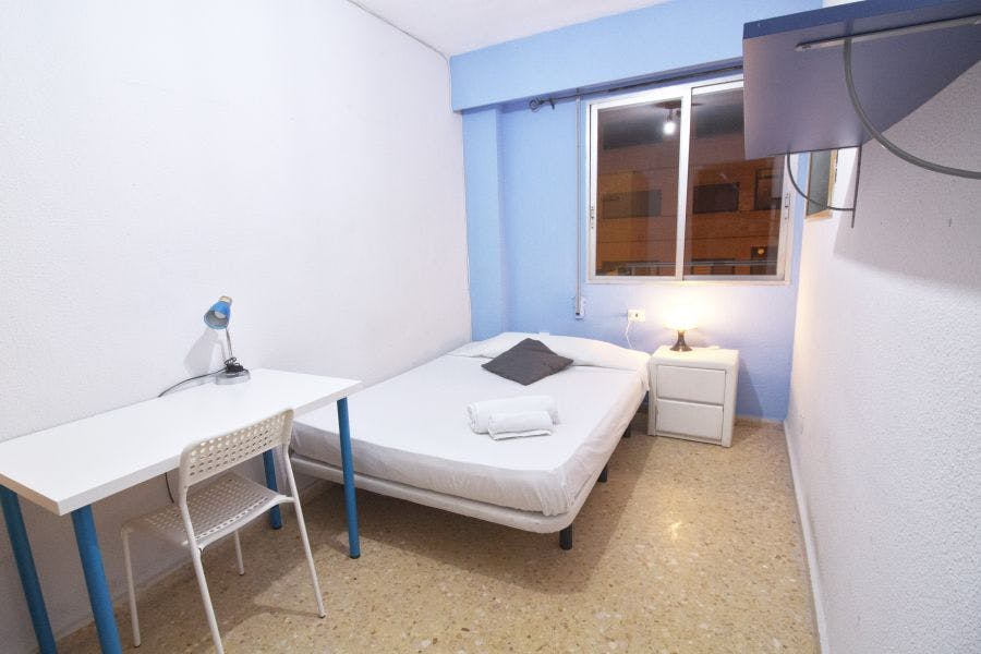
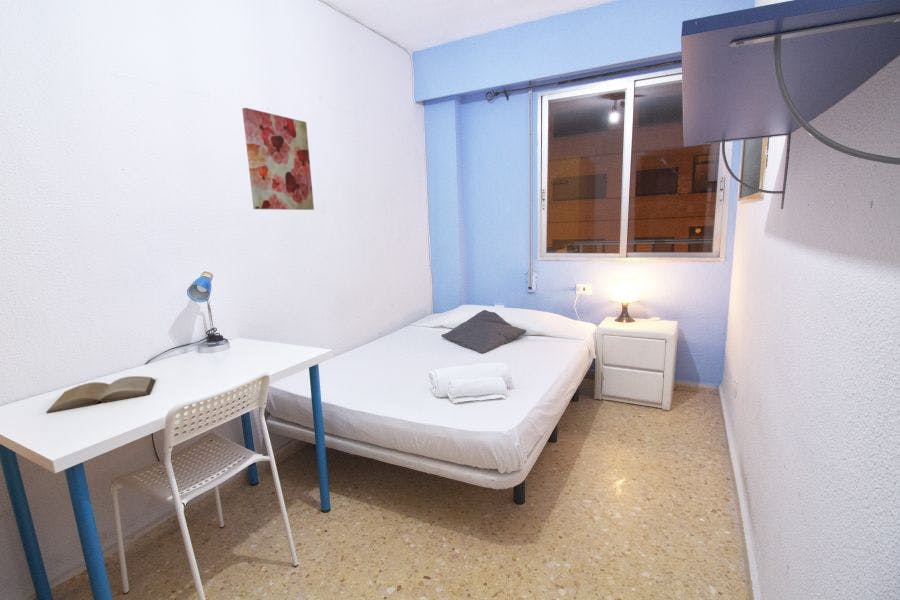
+ wall art [241,107,315,211]
+ book [45,375,156,414]
